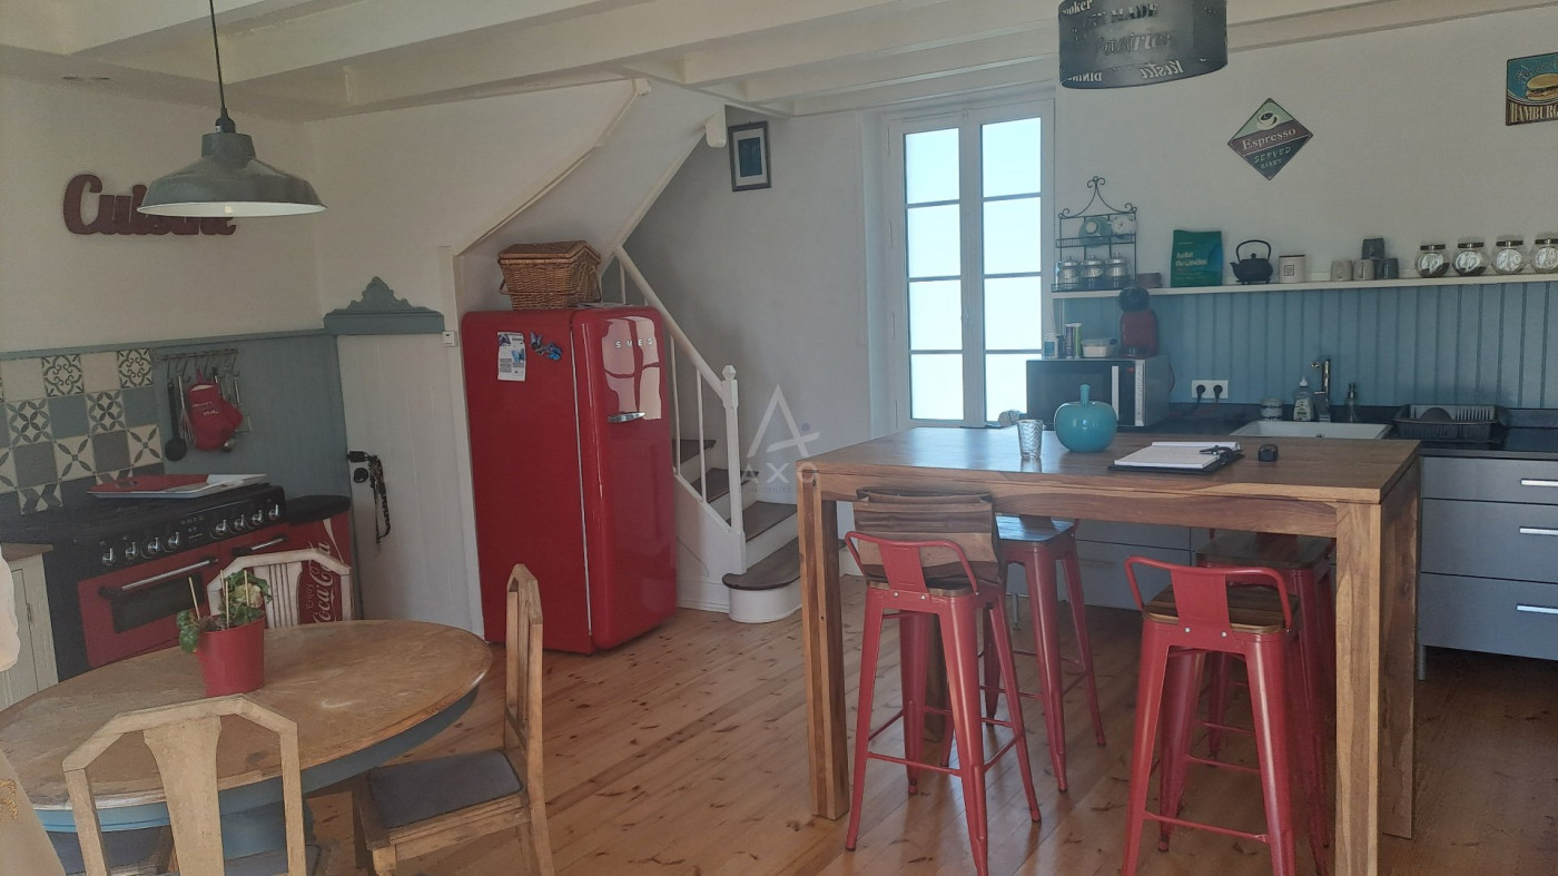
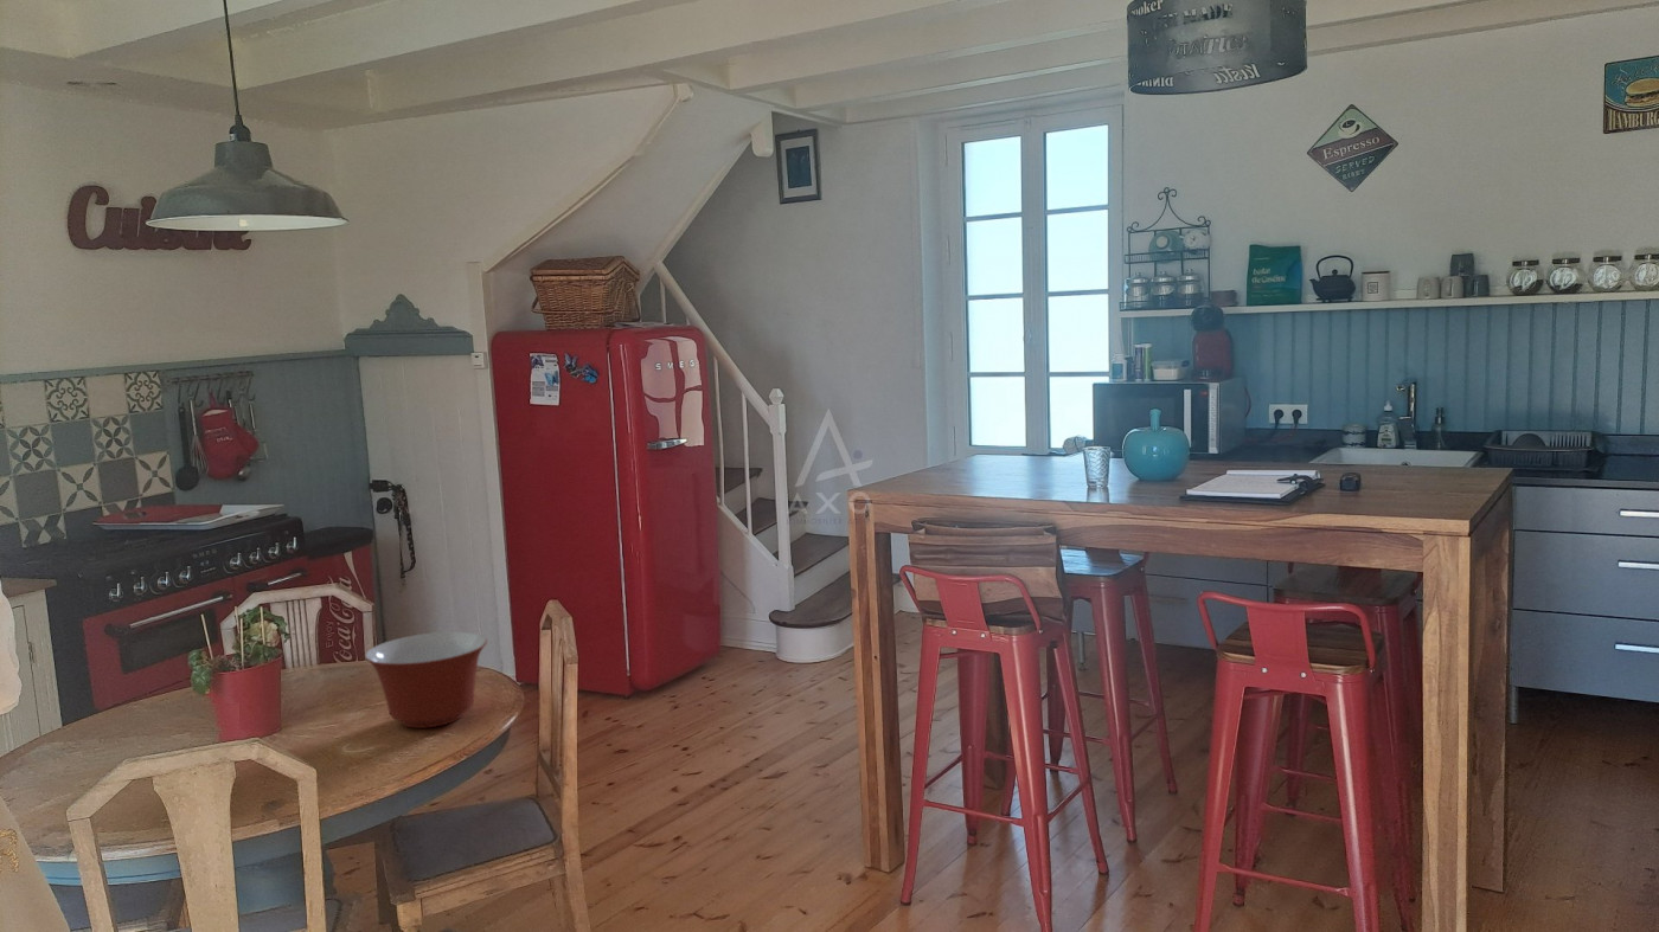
+ mixing bowl [364,631,488,729]
